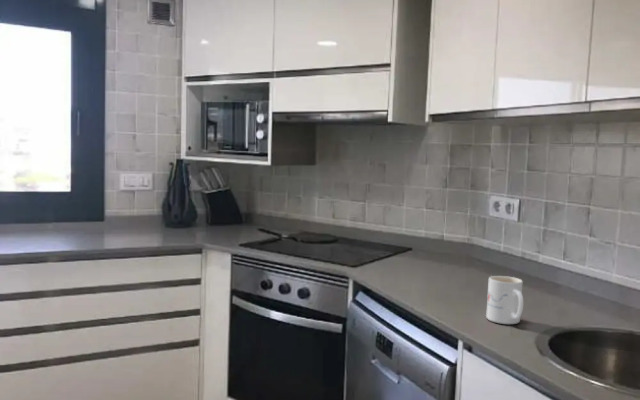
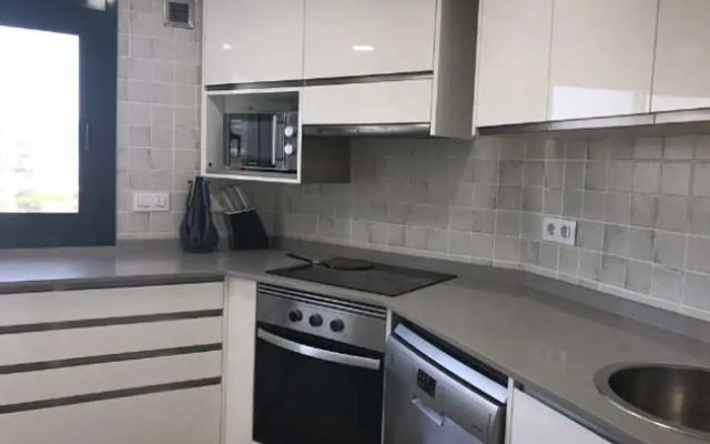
- mug [485,275,524,325]
